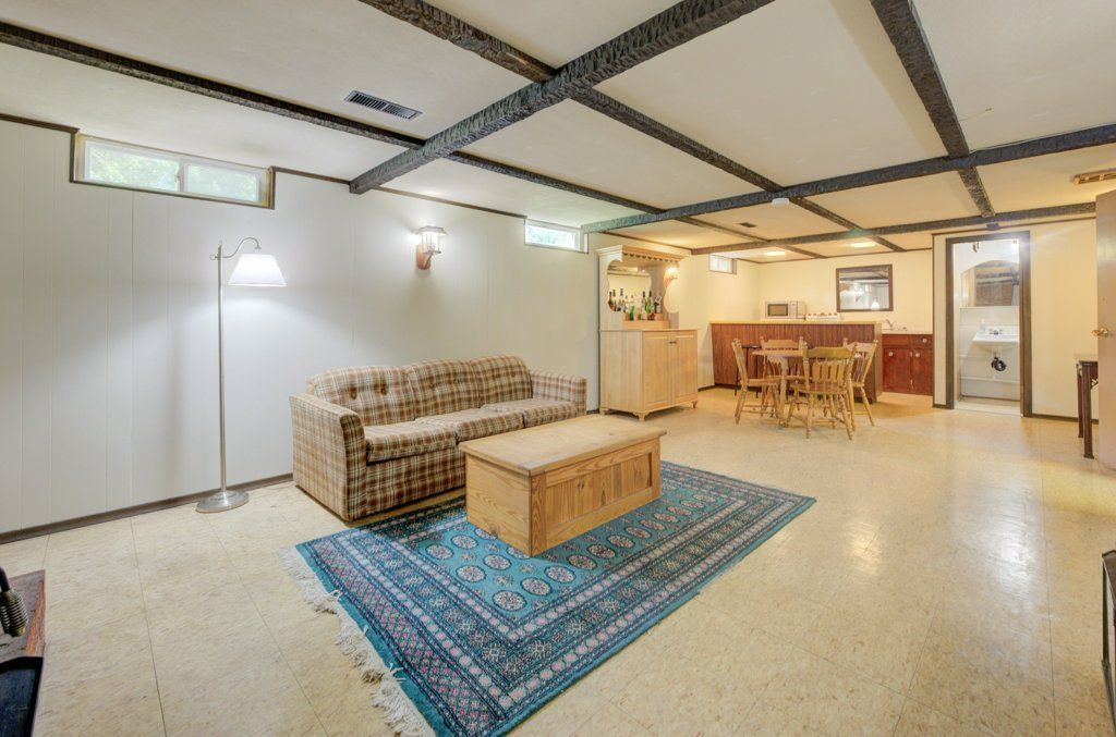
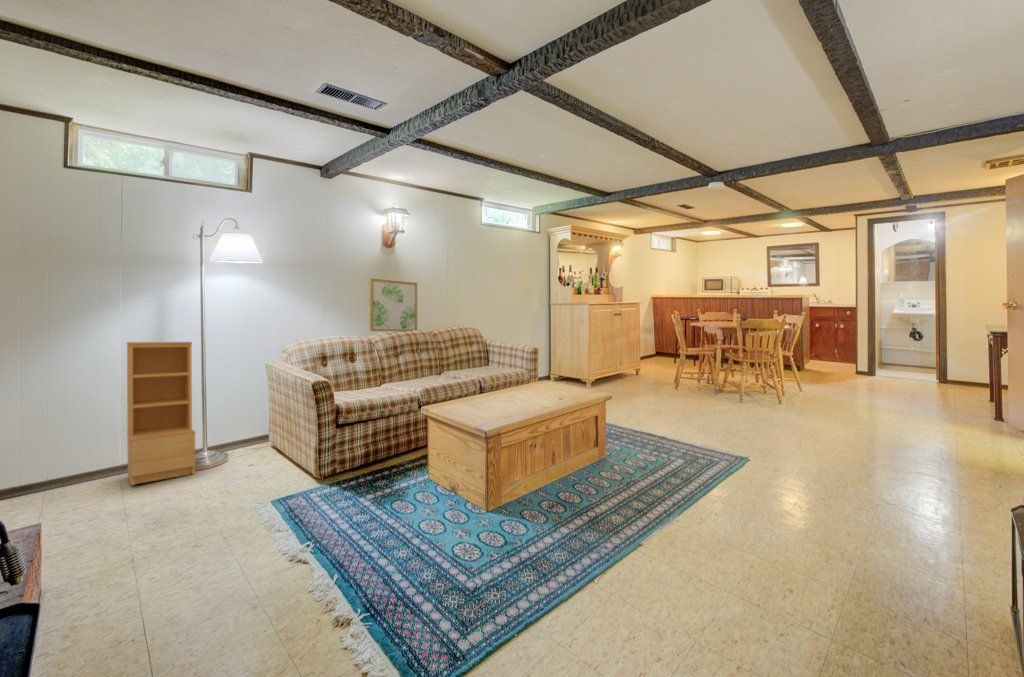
+ bookshelf [126,341,197,486]
+ wall art [369,277,418,332]
